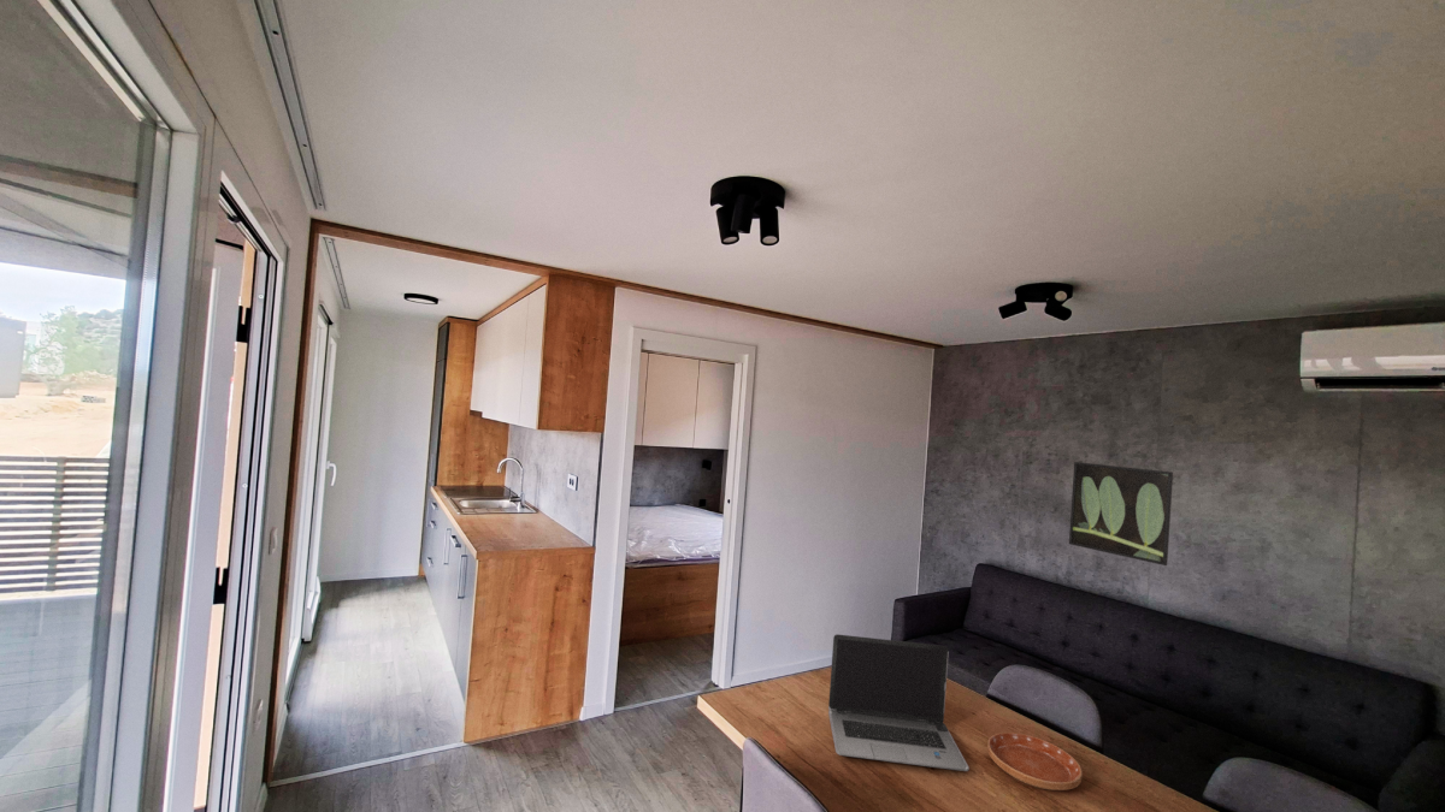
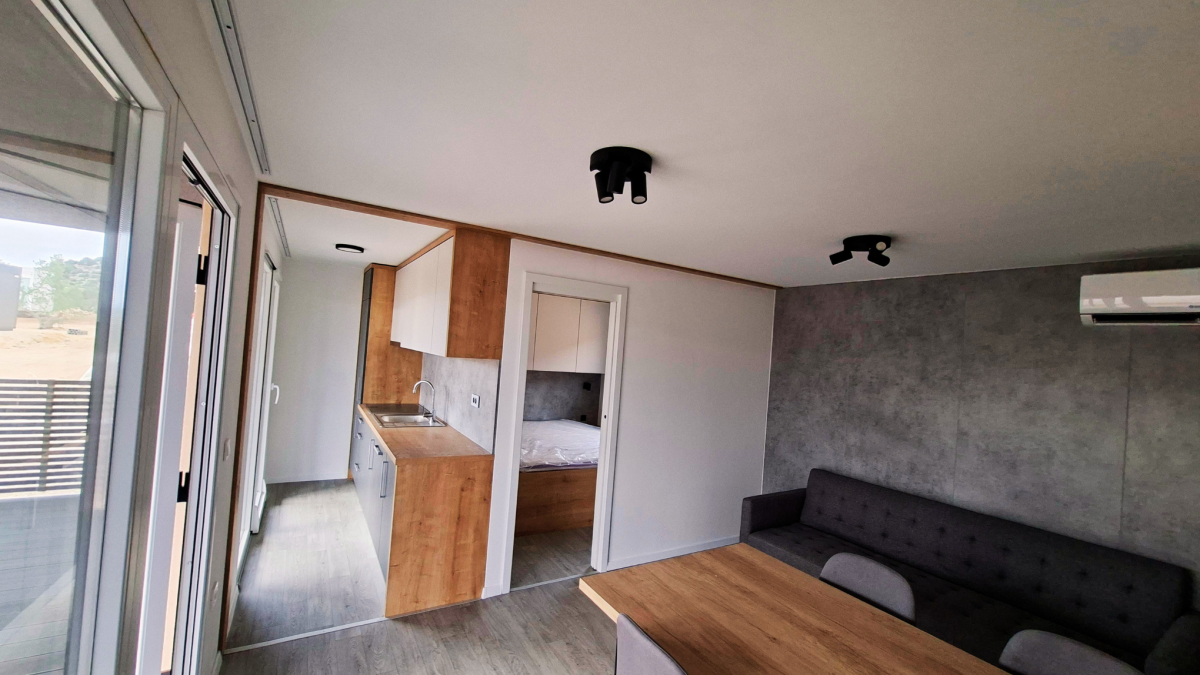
- laptop computer [827,633,971,772]
- saucer [986,731,1084,792]
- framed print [1068,461,1174,567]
